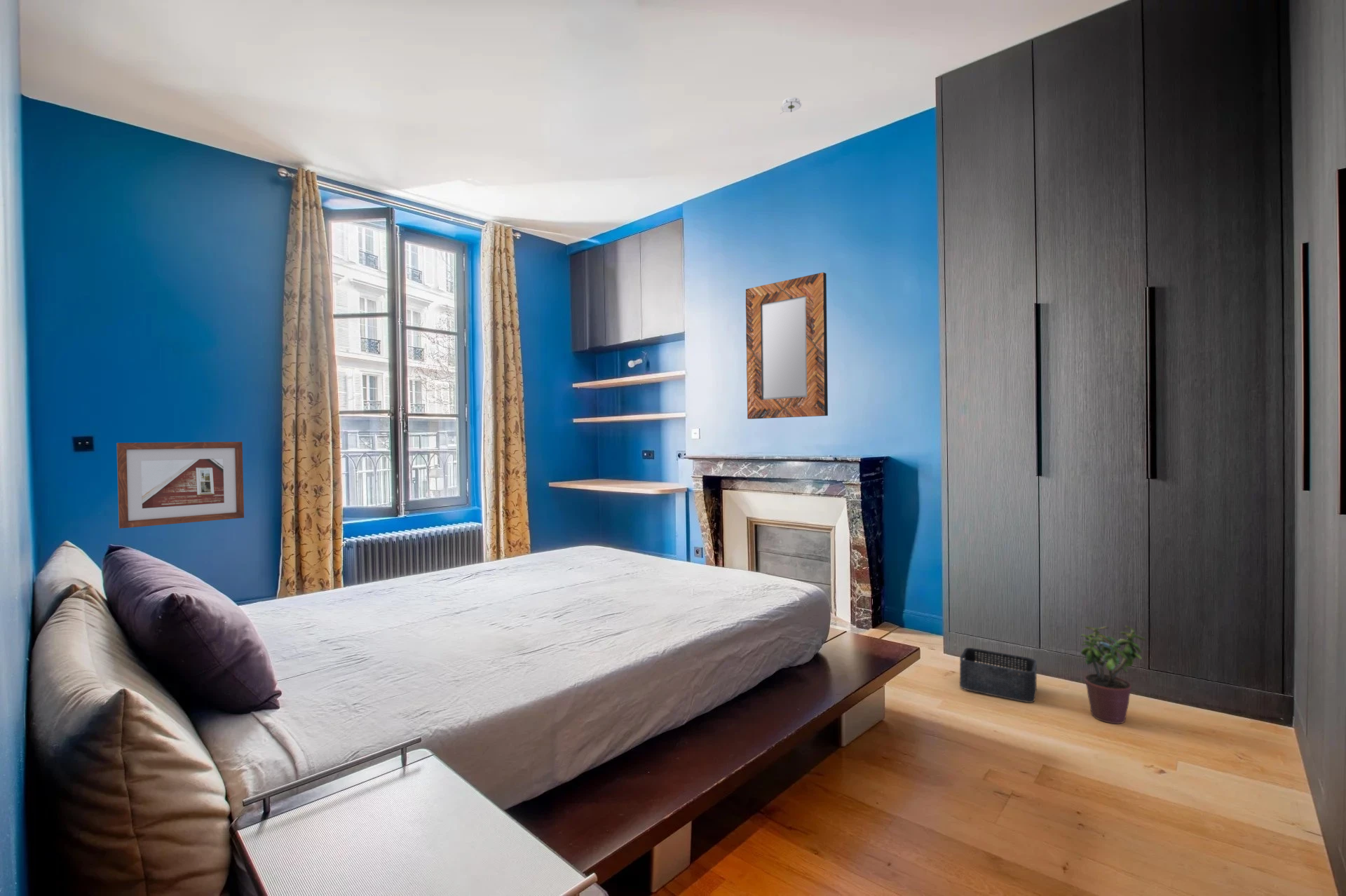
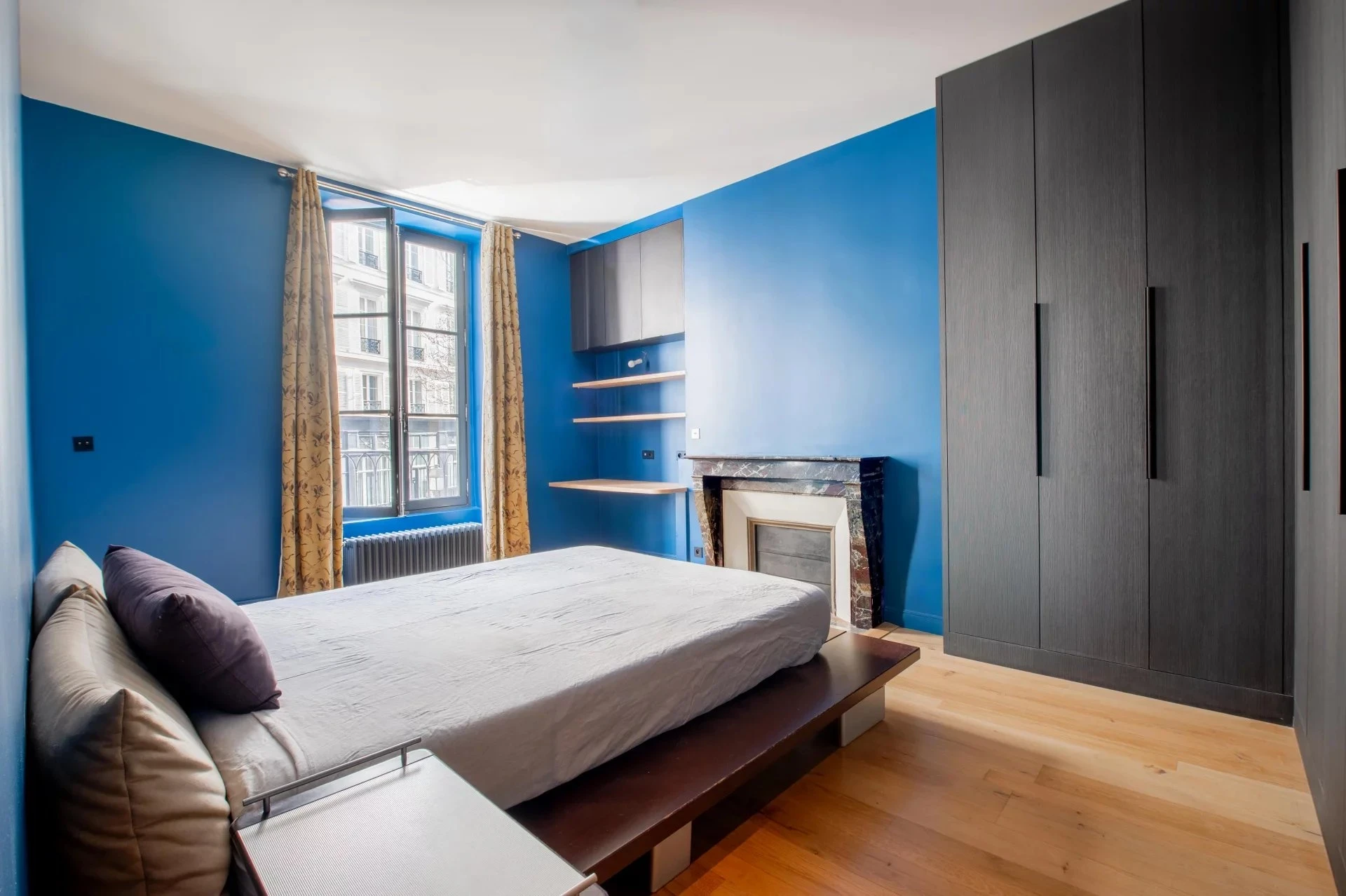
- home mirror [745,271,829,420]
- potted plant [1080,625,1147,724]
- picture frame [116,441,245,529]
- smoke detector [779,97,803,115]
- storage bin [959,647,1038,703]
